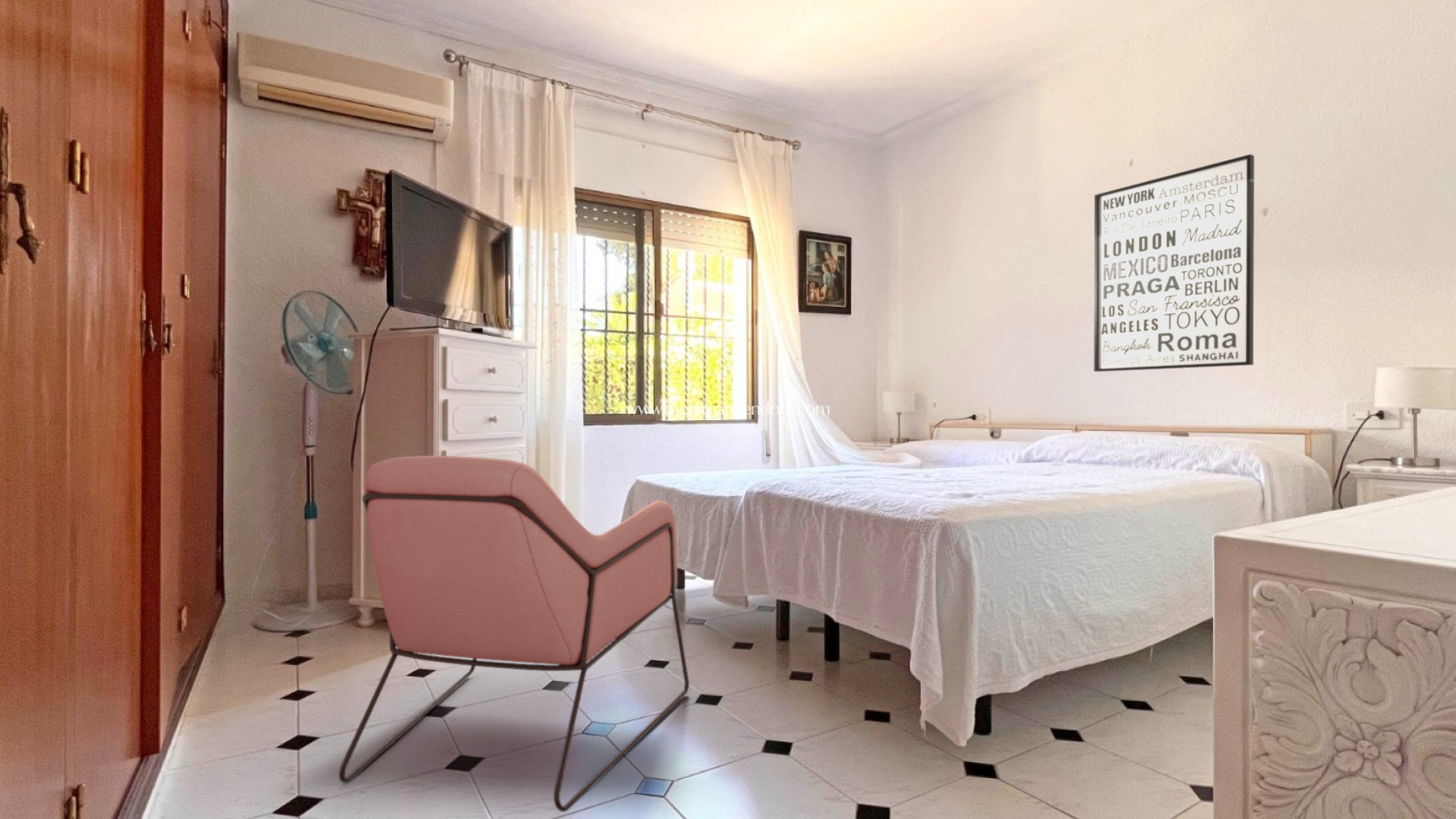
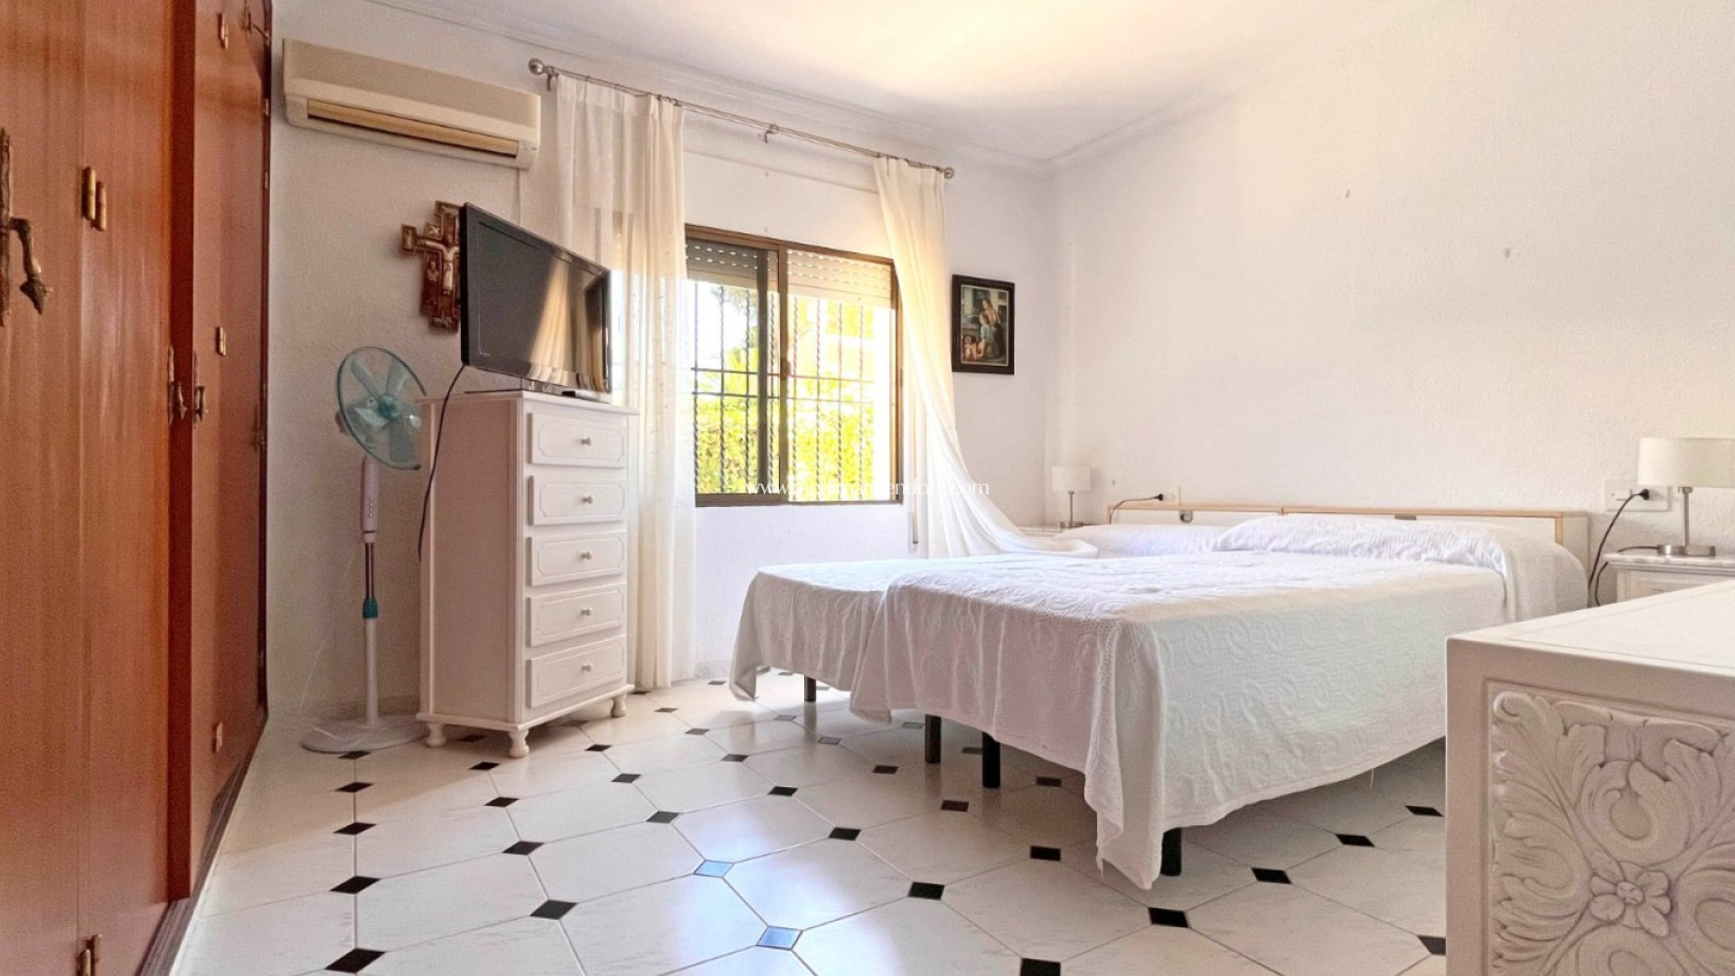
- armchair [338,455,690,812]
- wall art [1094,153,1255,372]
